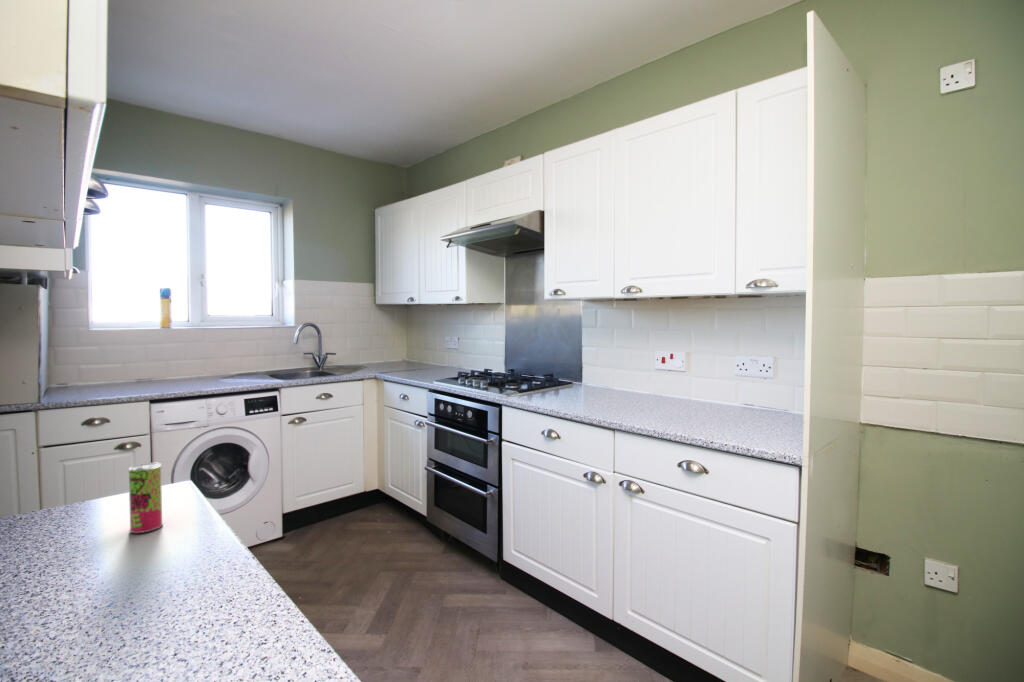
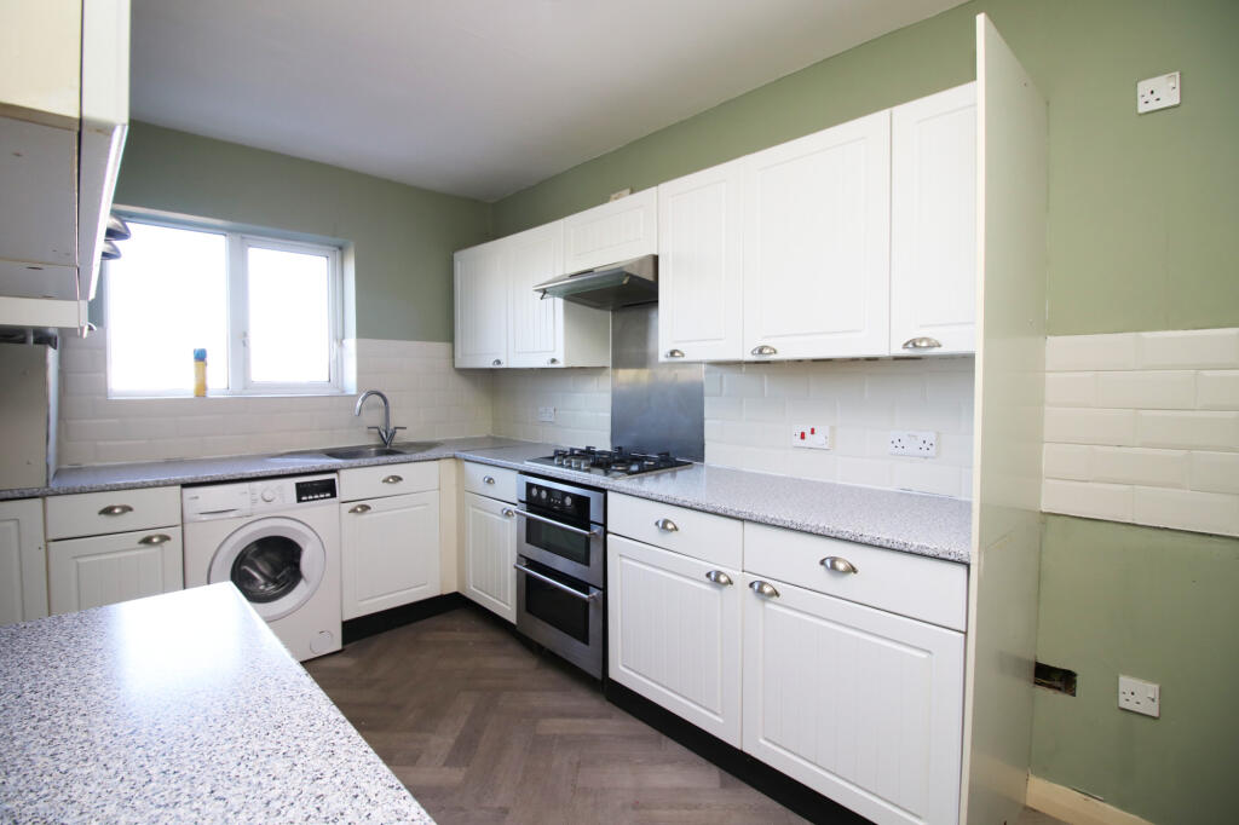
- beverage can [127,462,164,534]
